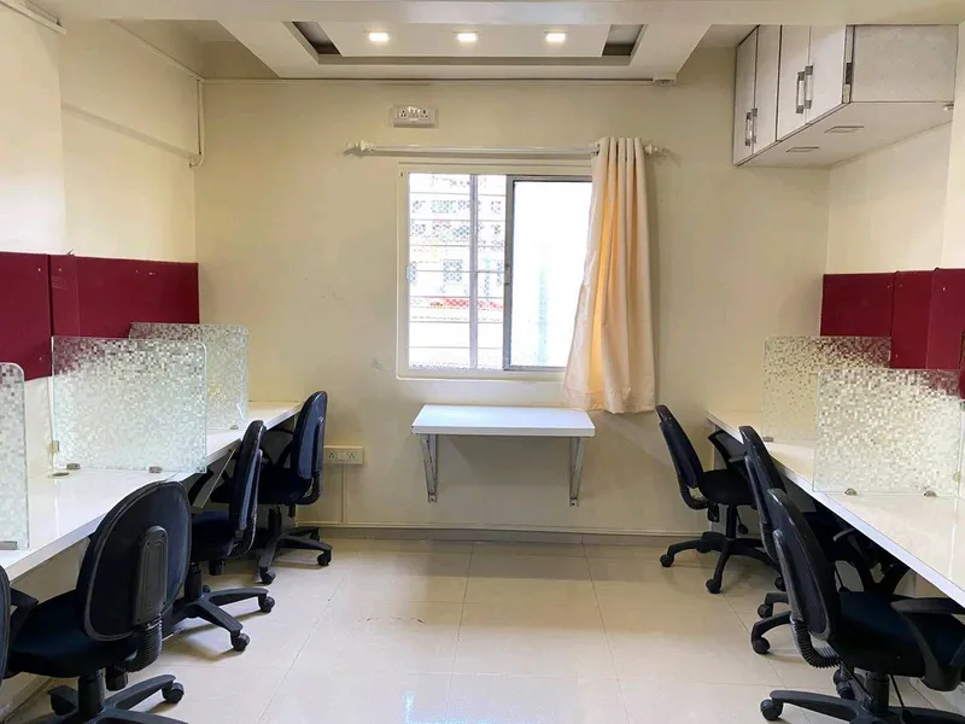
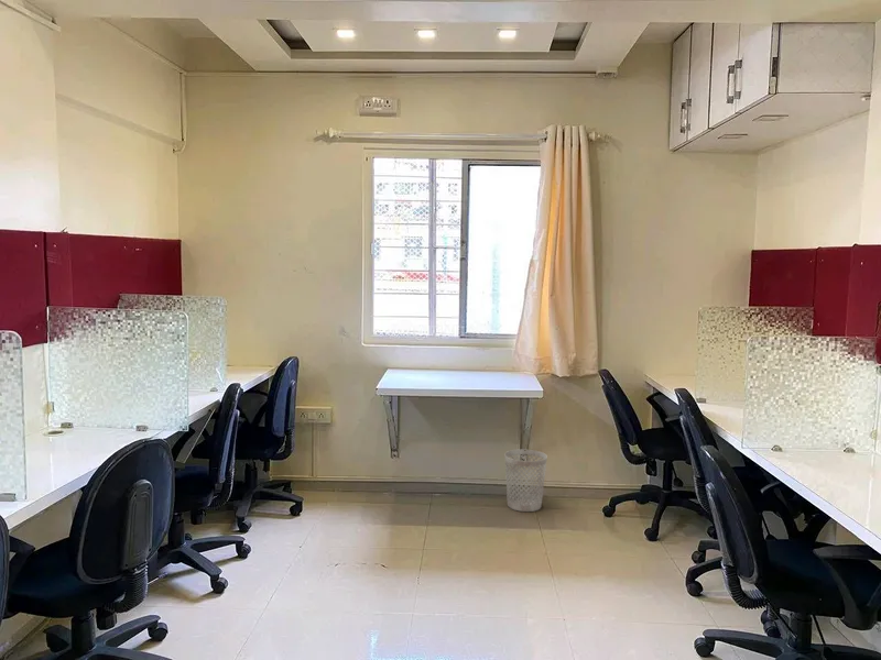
+ wastebasket [503,449,548,513]
